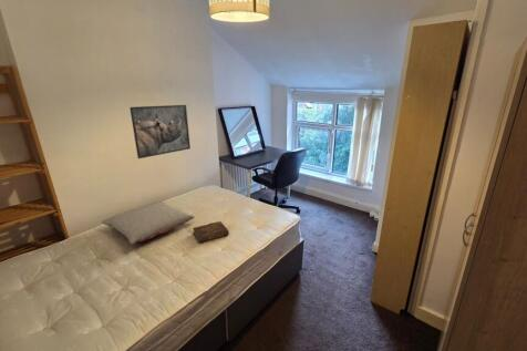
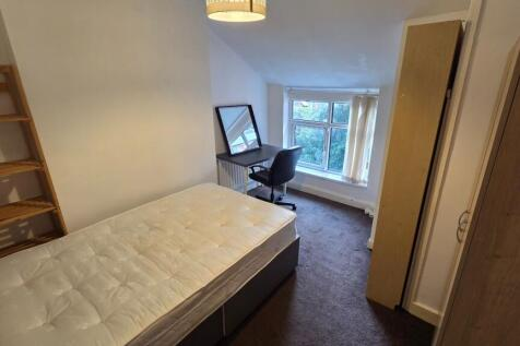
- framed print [128,104,192,159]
- book [192,220,230,244]
- pillow [101,200,196,246]
